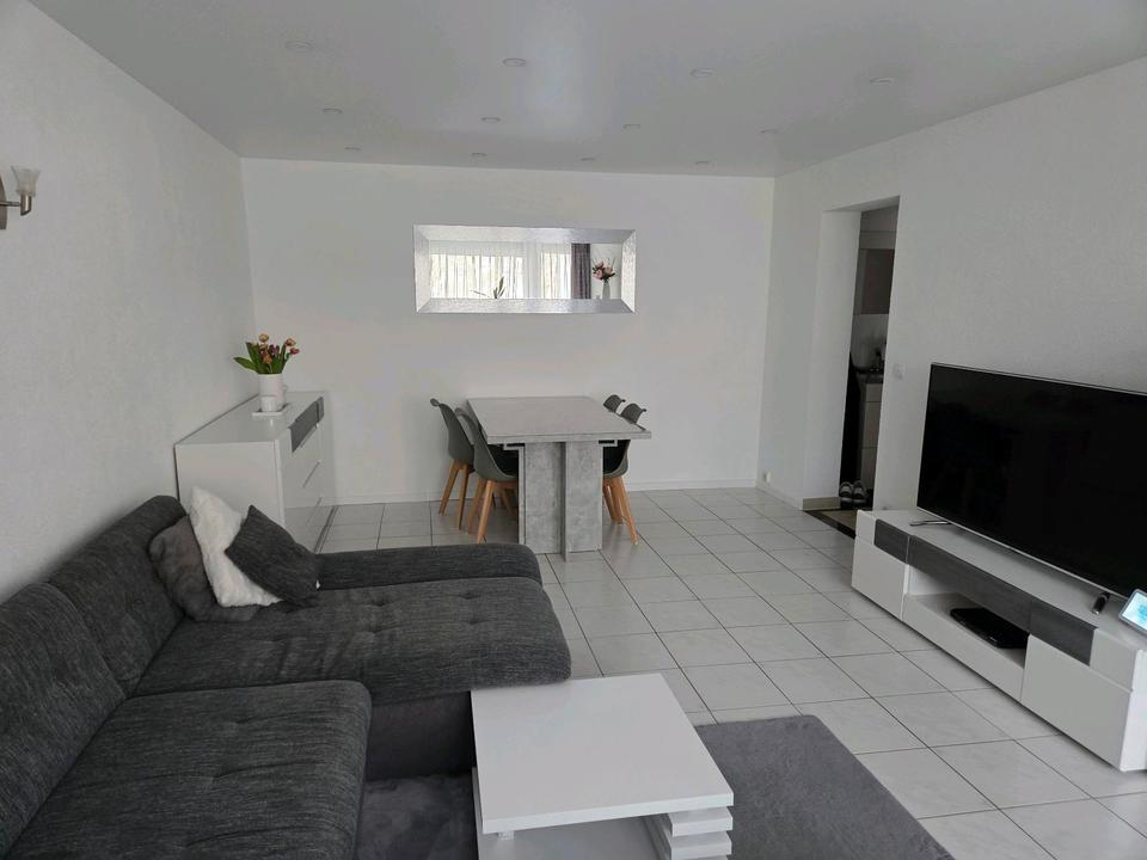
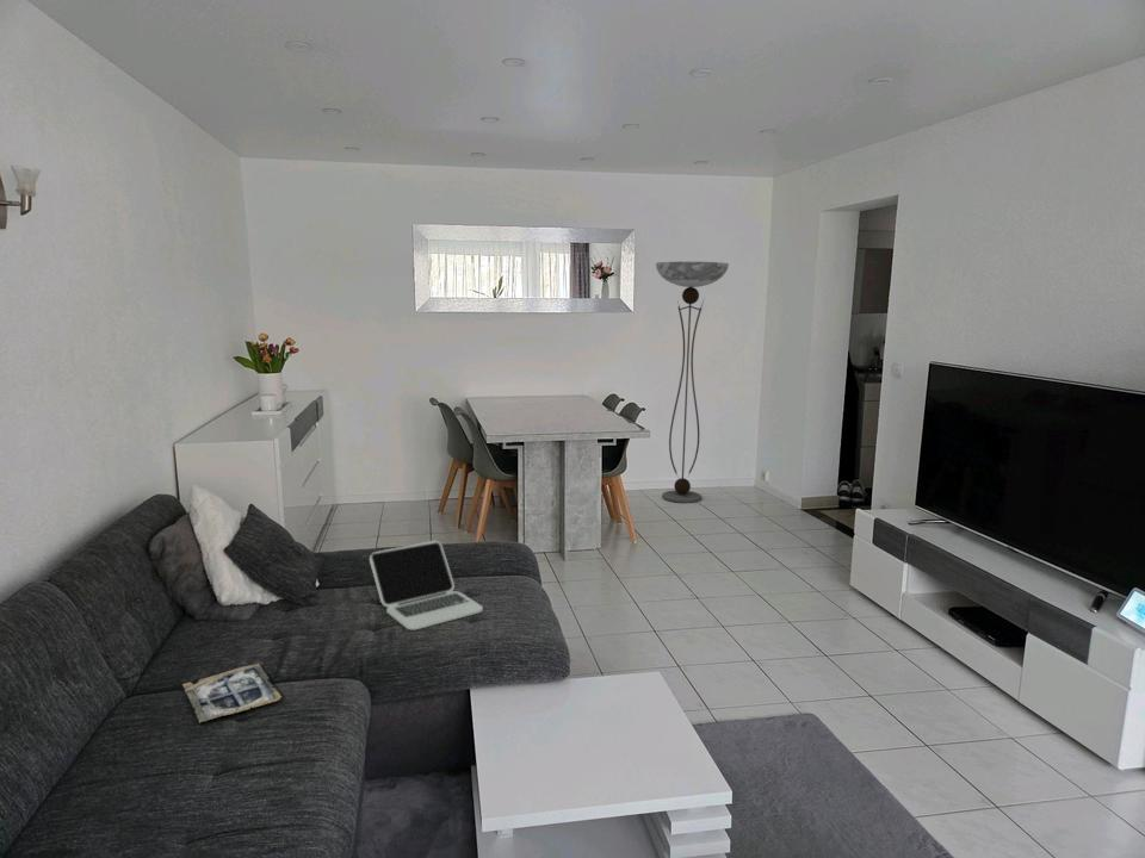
+ laptop [369,540,484,630]
+ floor lamp [655,261,730,504]
+ magazine [181,663,283,725]
